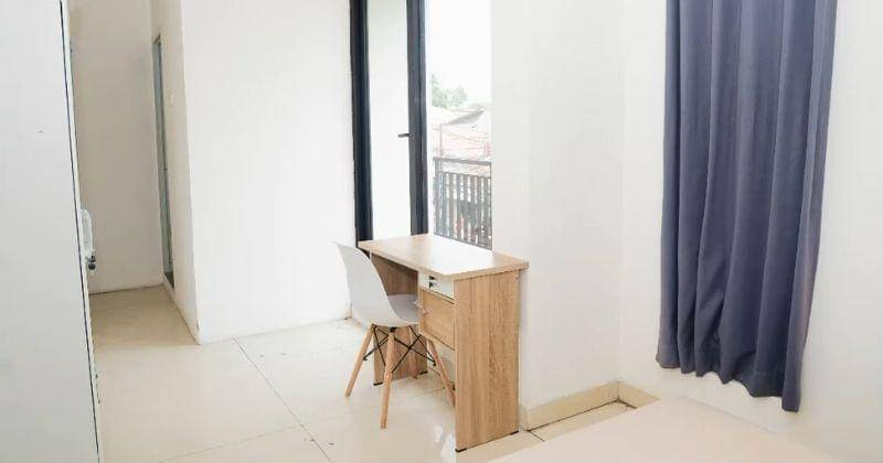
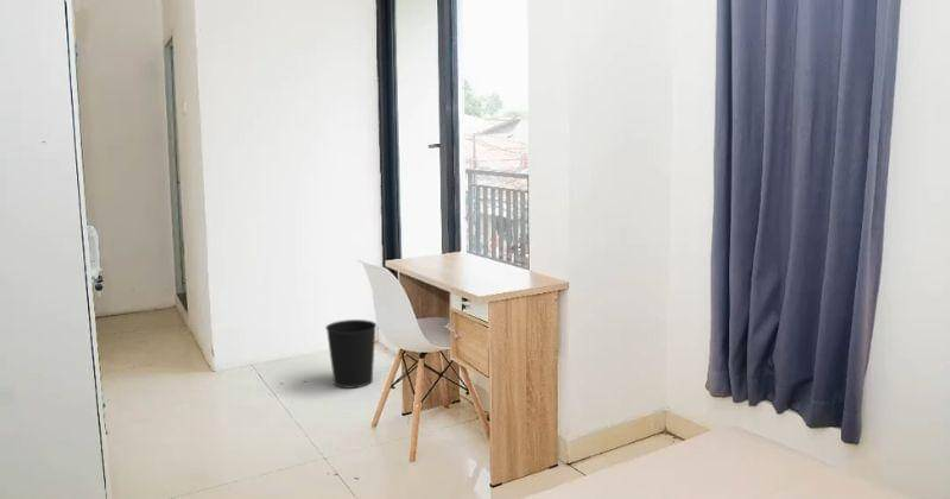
+ wastebasket [324,318,378,390]
